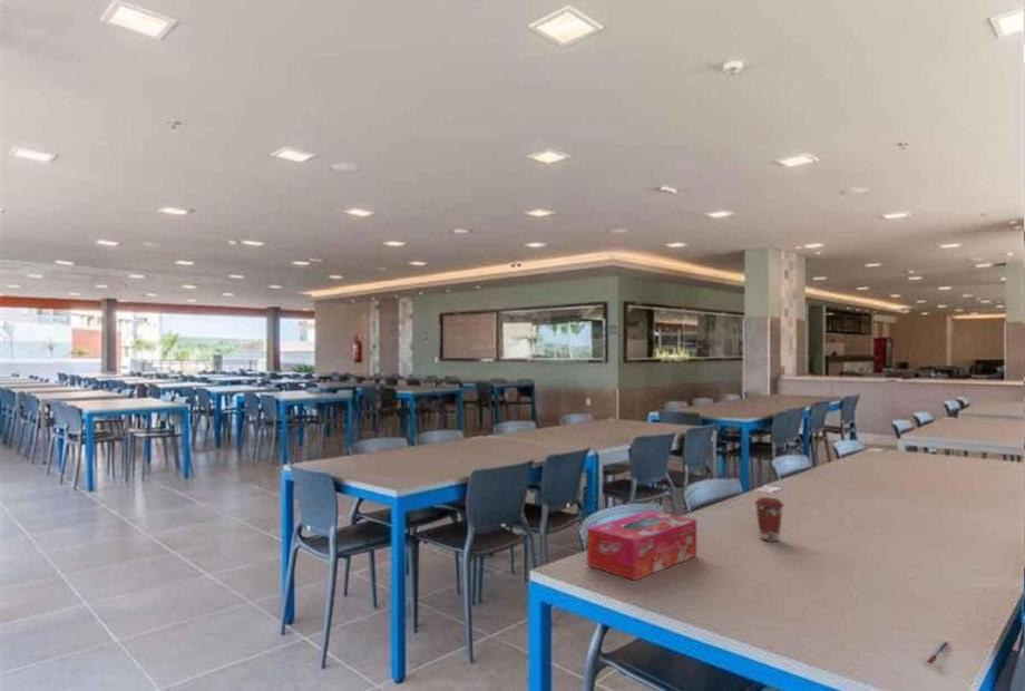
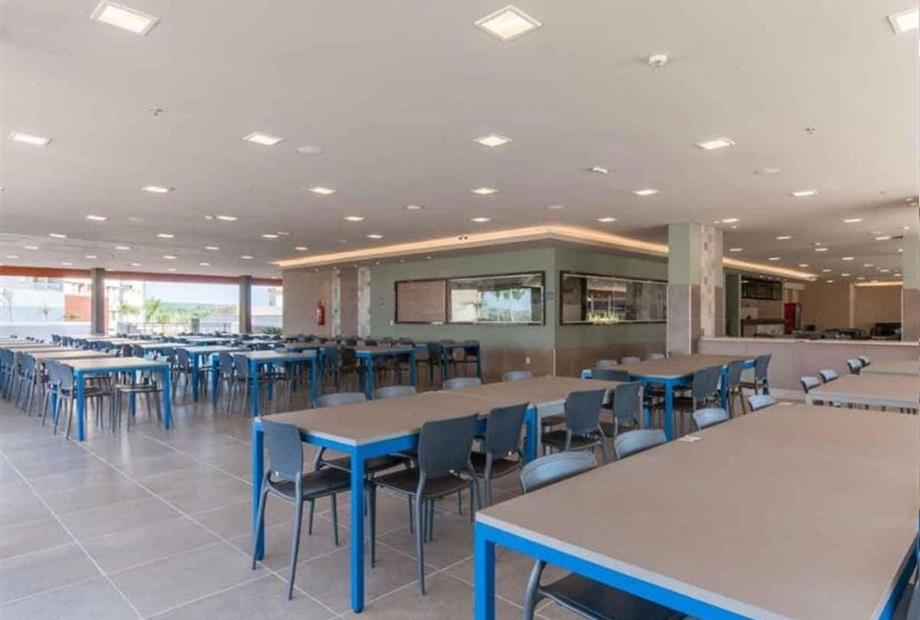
- pen [926,641,949,664]
- coffee cup [753,496,785,543]
- tissue box [586,509,697,582]
